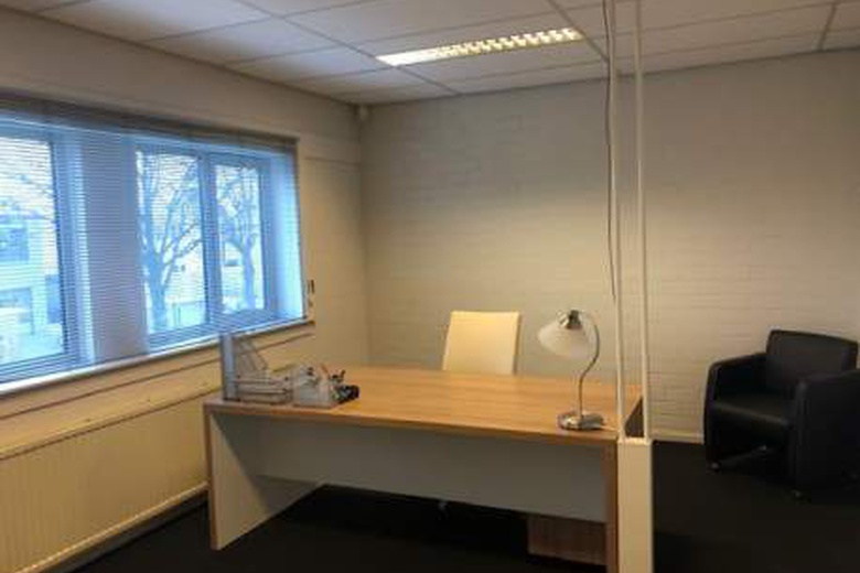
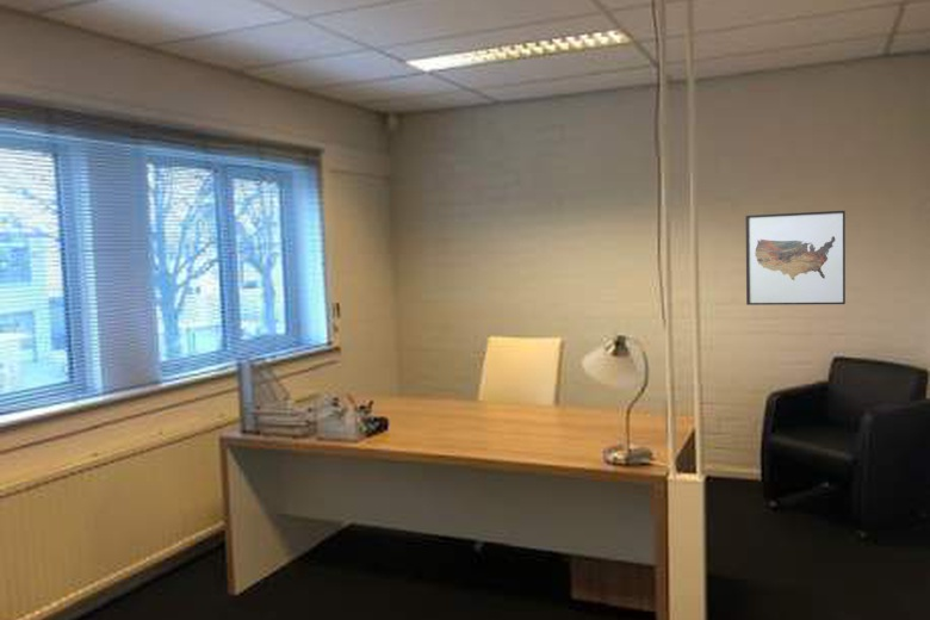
+ wall art [744,210,847,306]
